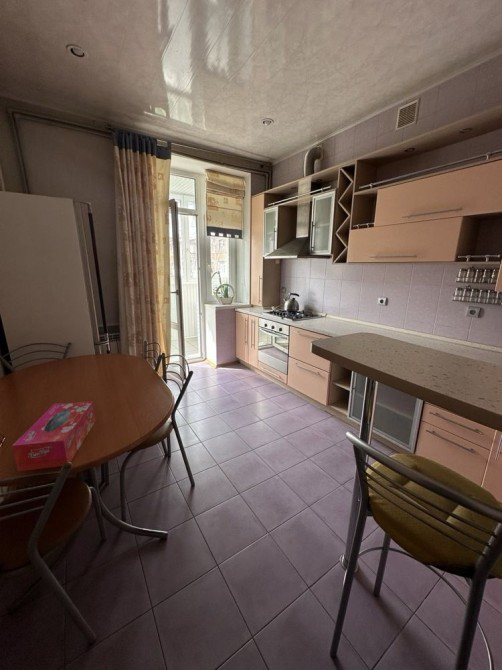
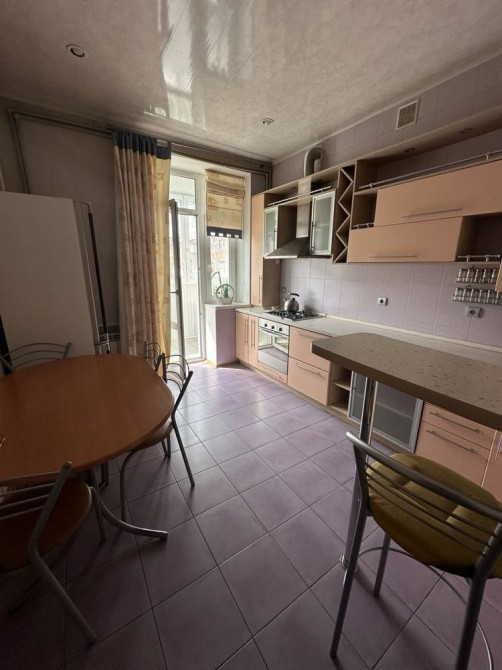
- tissue box [11,400,97,472]
